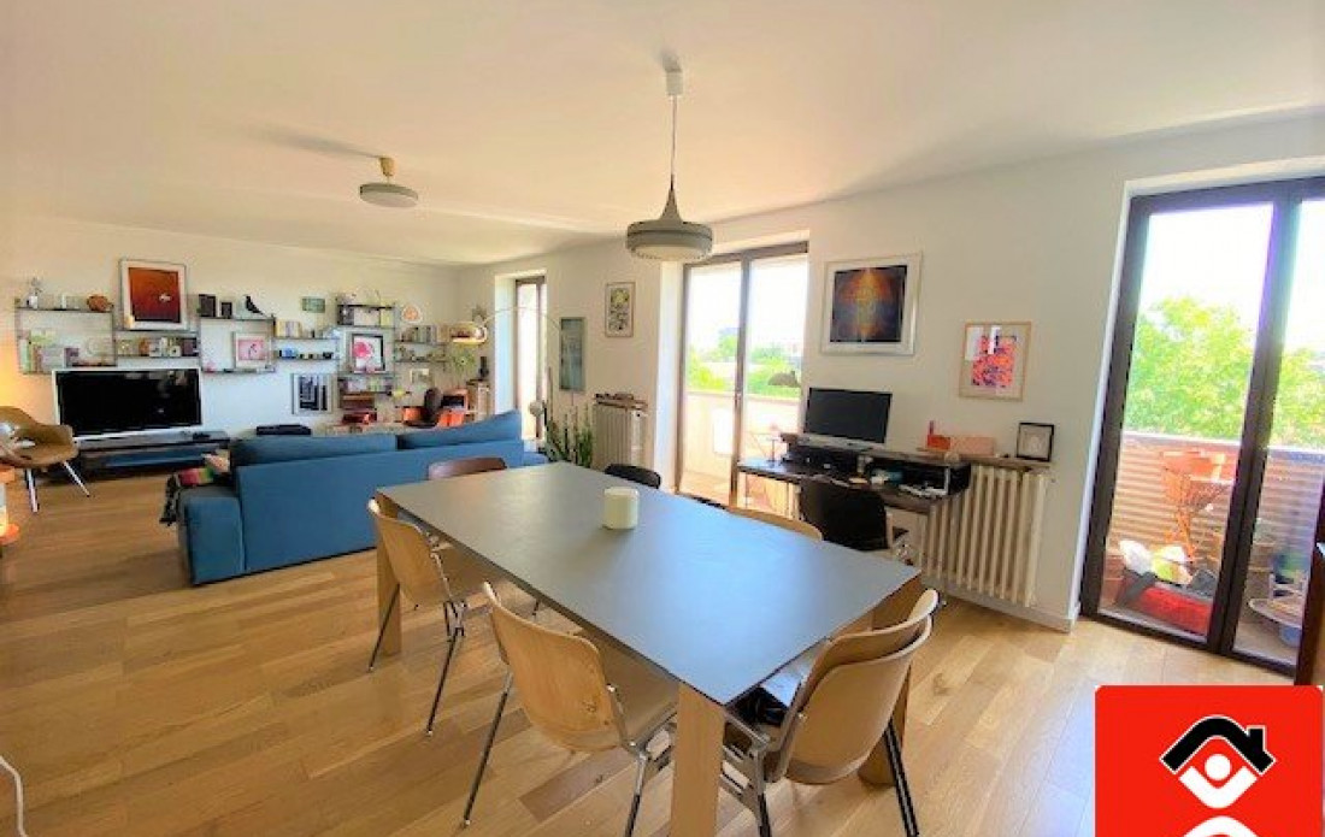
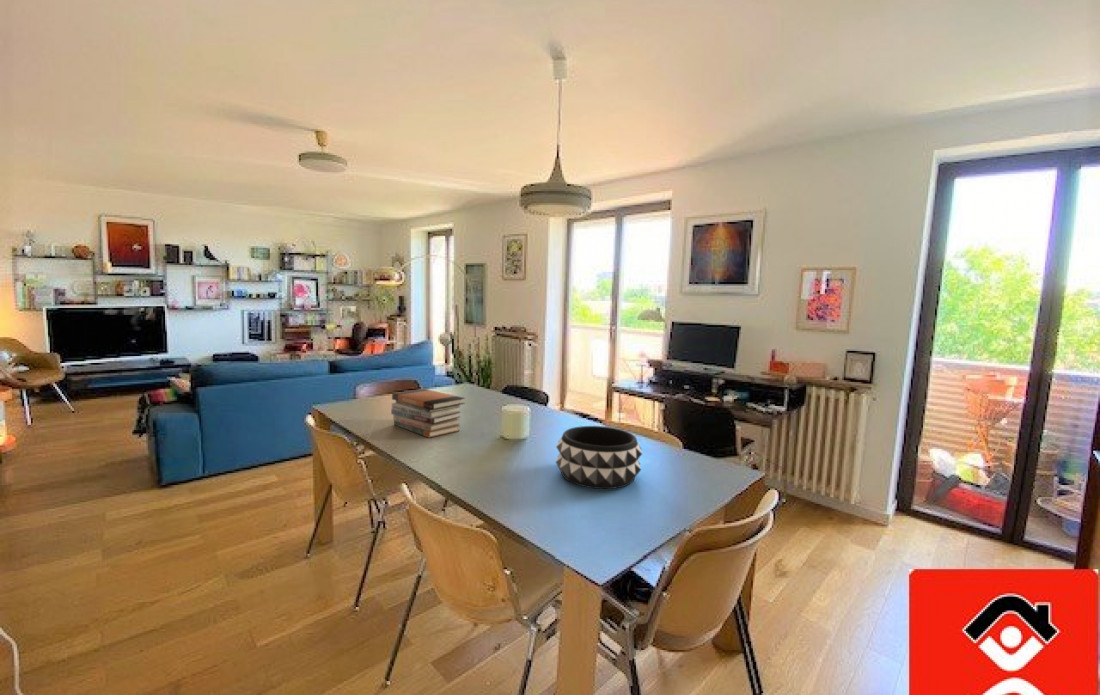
+ decorative bowl [555,425,643,490]
+ book stack [390,388,466,439]
